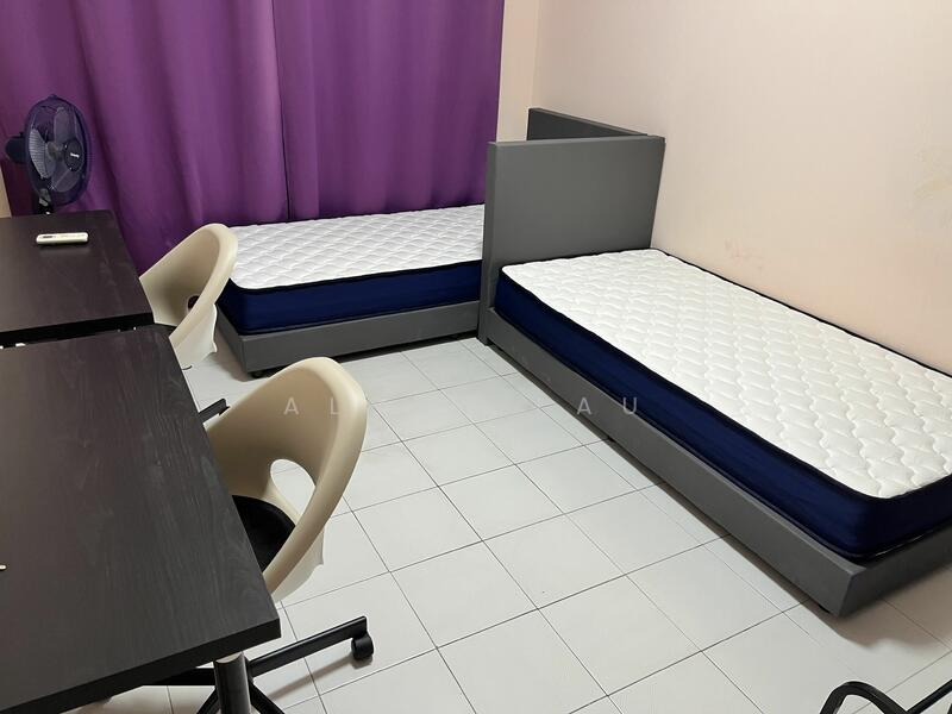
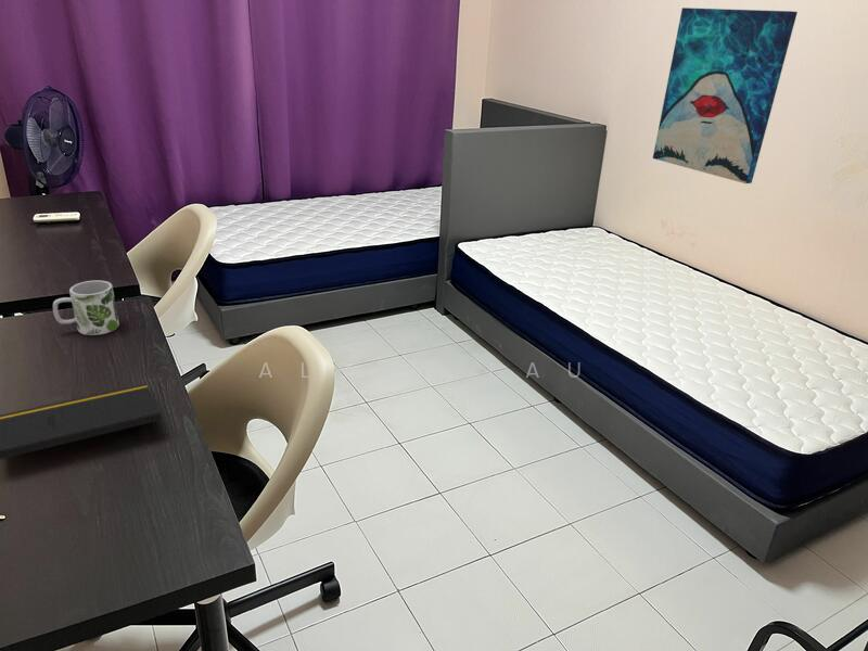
+ wall art [652,7,799,184]
+ mug [52,279,120,336]
+ notepad [0,383,168,460]
